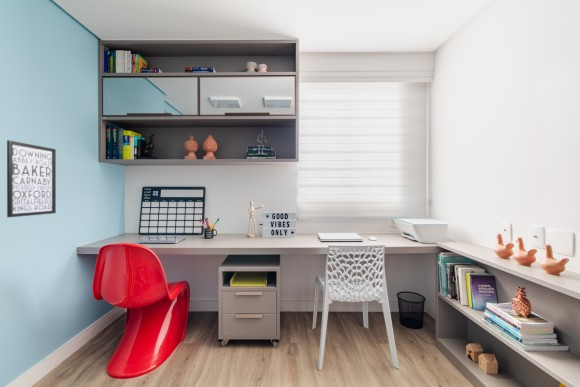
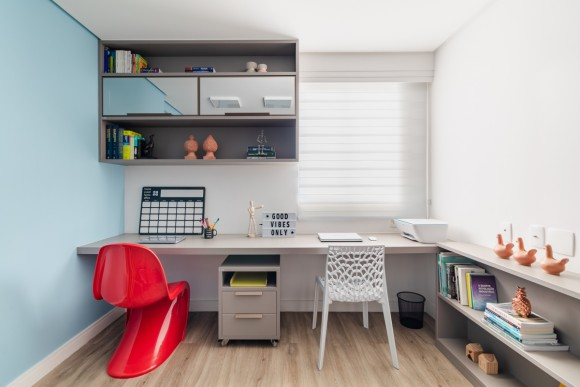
- wall art [6,139,57,218]
